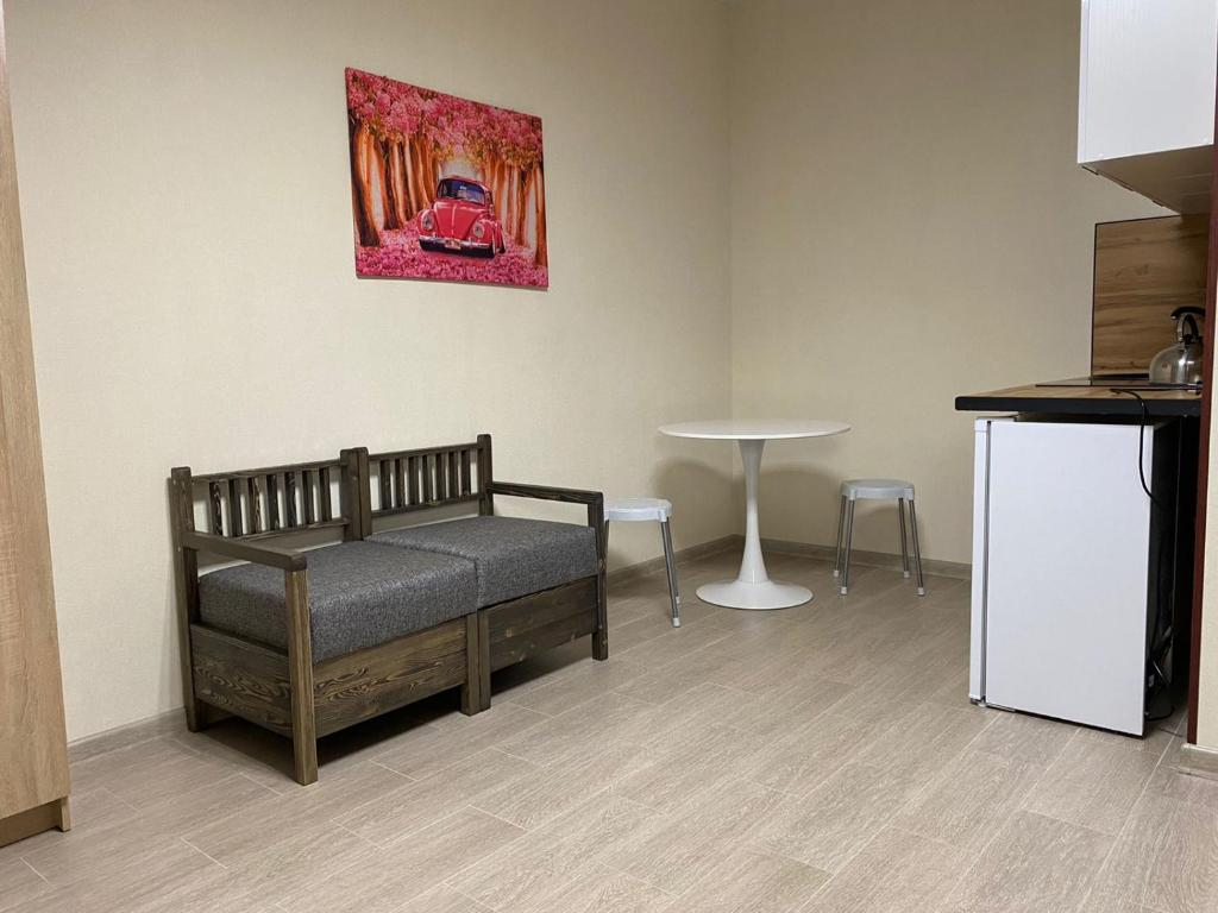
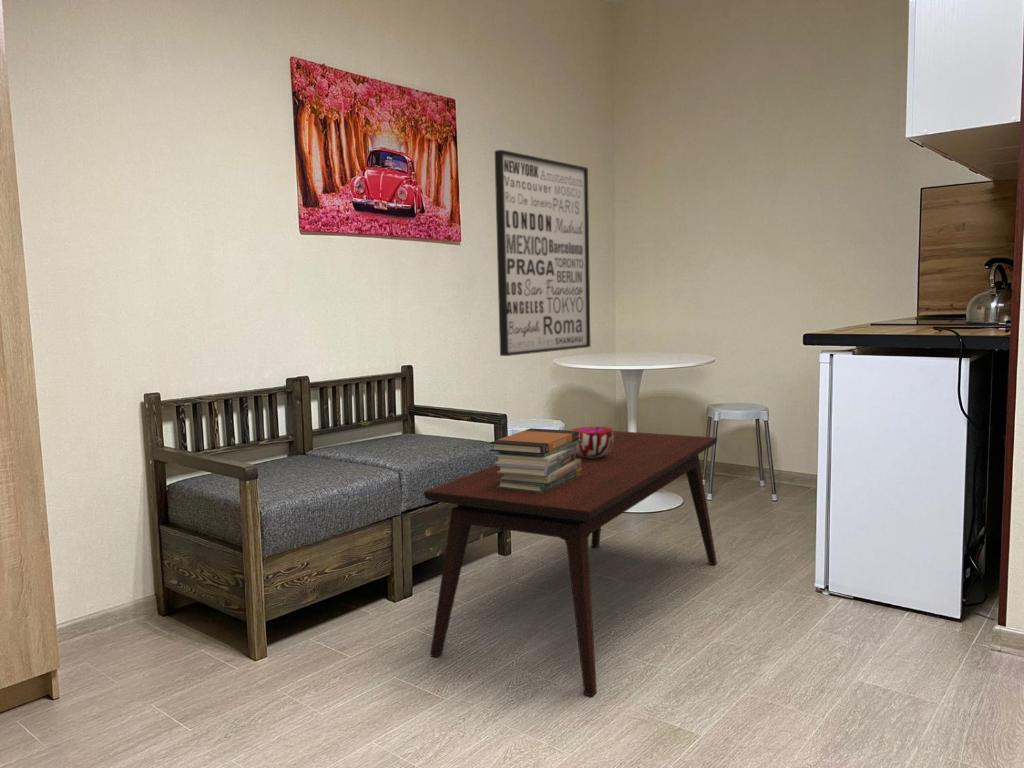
+ decorative bowl [570,426,614,458]
+ wall art [494,149,592,357]
+ book stack [489,427,582,493]
+ coffee table [423,430,718,698]
